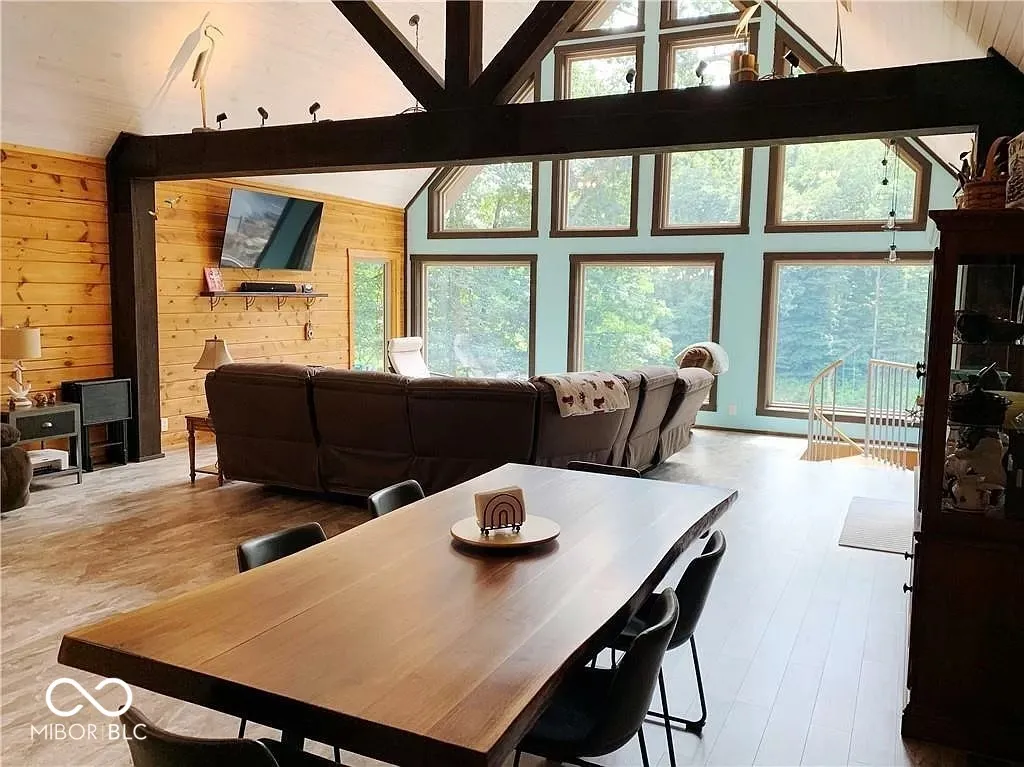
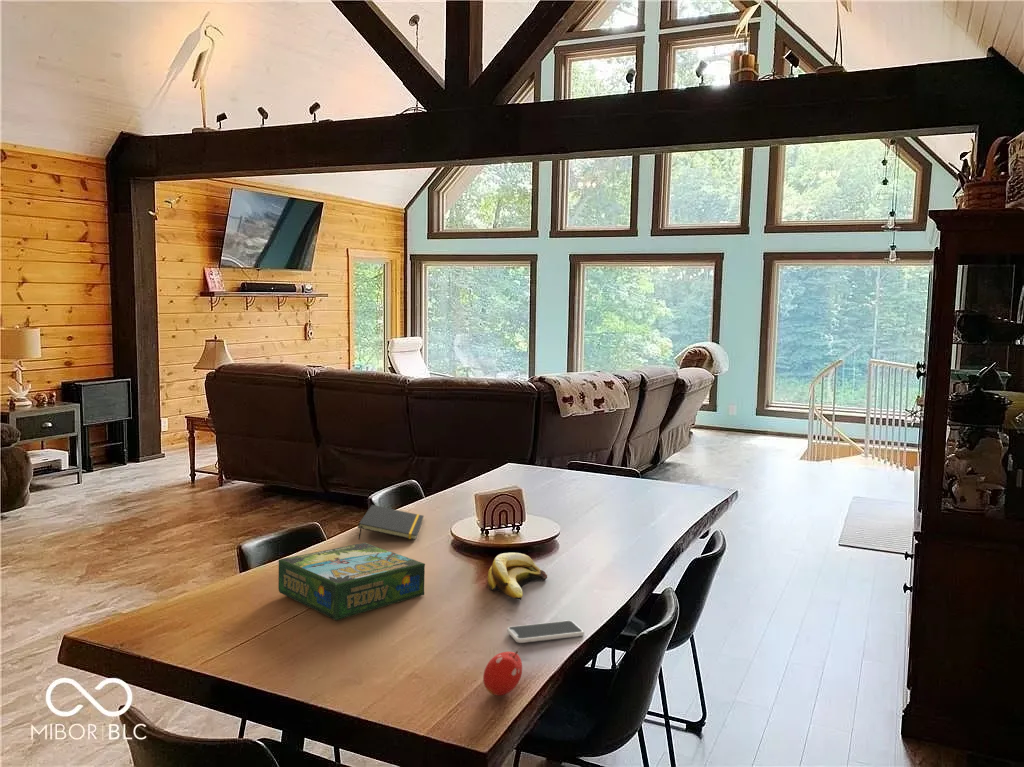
+ banana [486,552,548,601]
+ fruit [482,650,523,697]
+ notepad [357,504,425,541]
+ smartphone [506,620,585,644]
+ board game [277,542,426,621]
